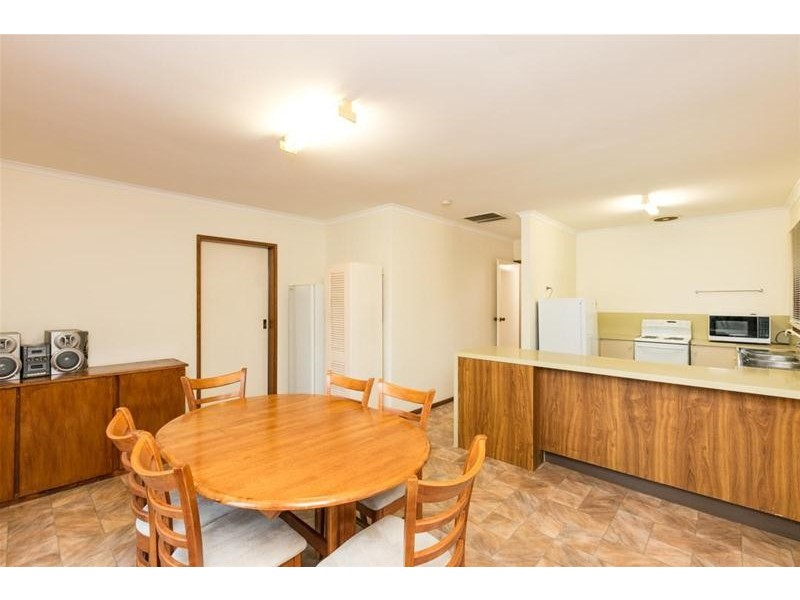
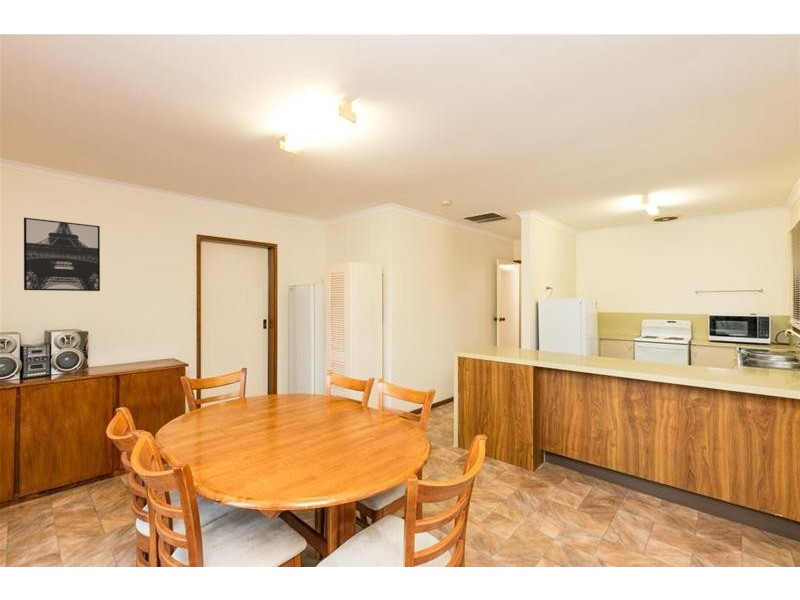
+ wall art [23,217,101,292]
